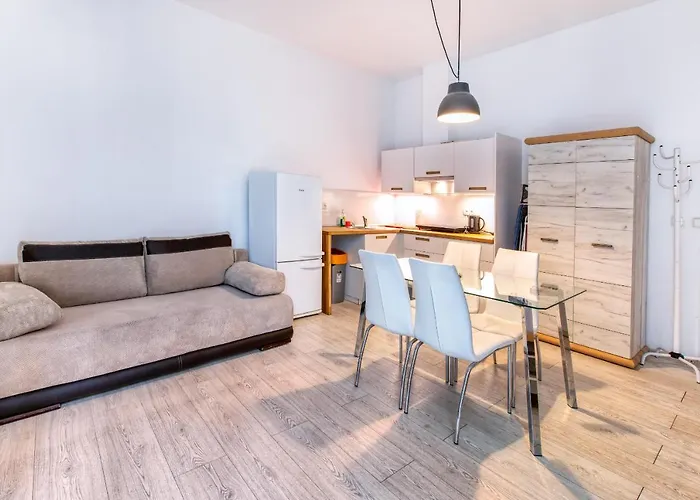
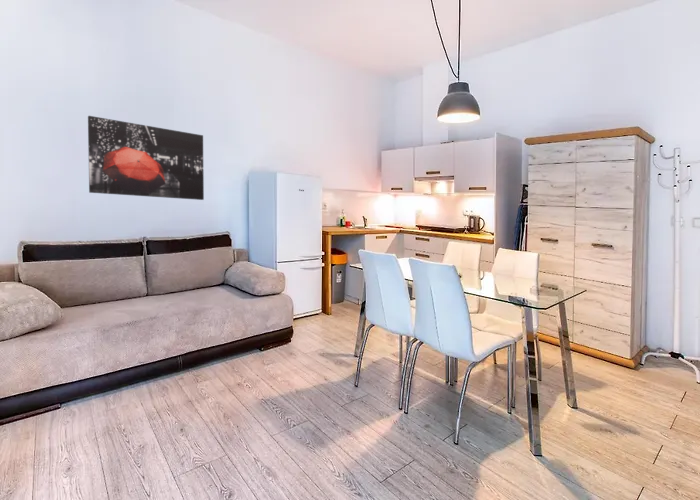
+ wall art [87,115,205,201]
